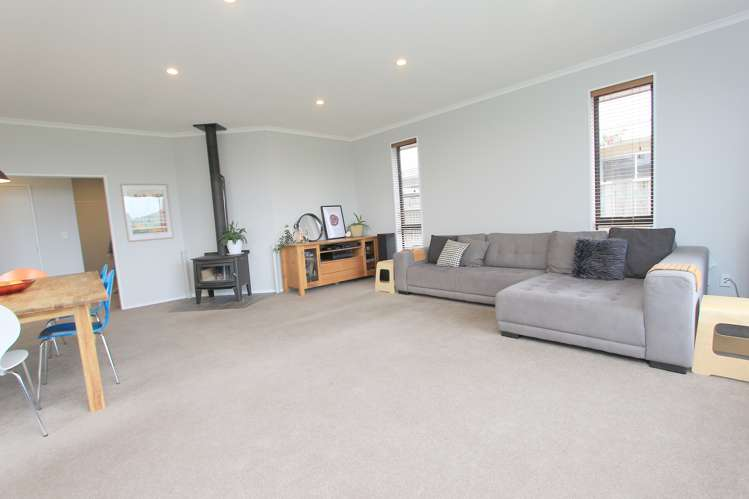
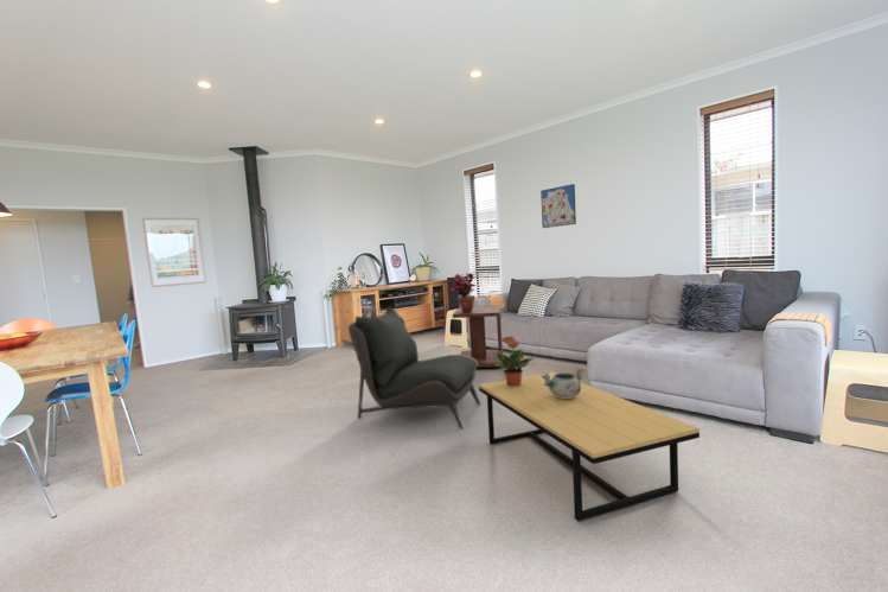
+ decorative bowl [542,367,584,399]
+ coffee table [478,371,701,522]
+ potted plant [496,335,535,387]
+ wall art [539,183,577,229]
+ potted plant [449,272,477,312]
+ side table [452,305,504,369]
+ armless chair [347,306,483,429]
